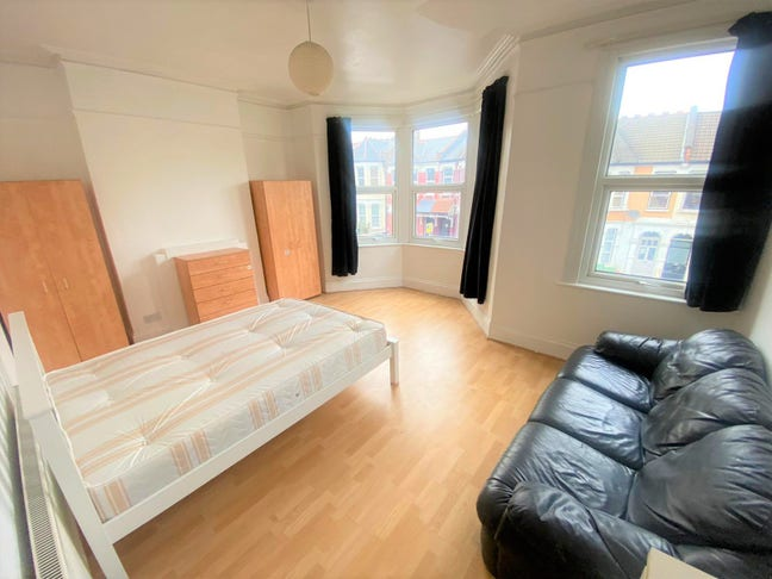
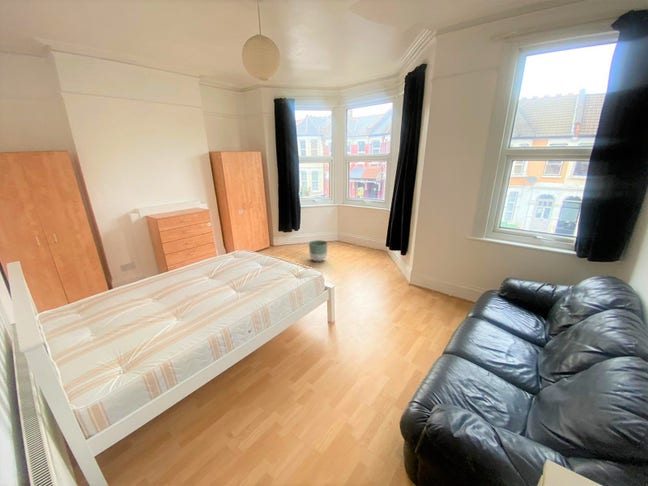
+ planter [308,239,328,262]
